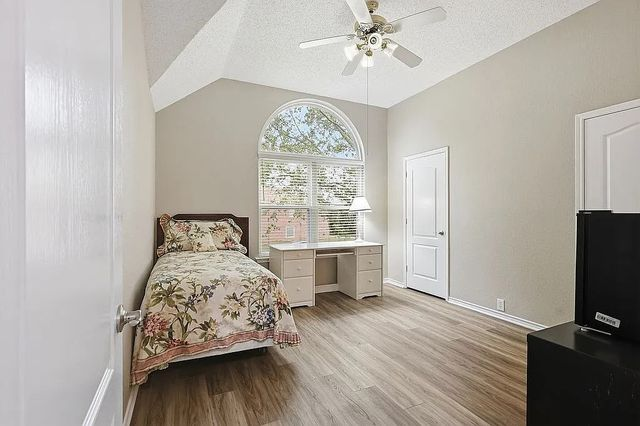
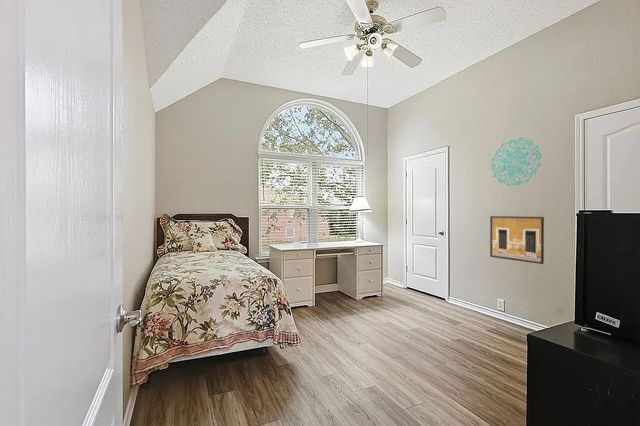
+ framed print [489,215,545,265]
+ wall decoration [490,136,542,187]
